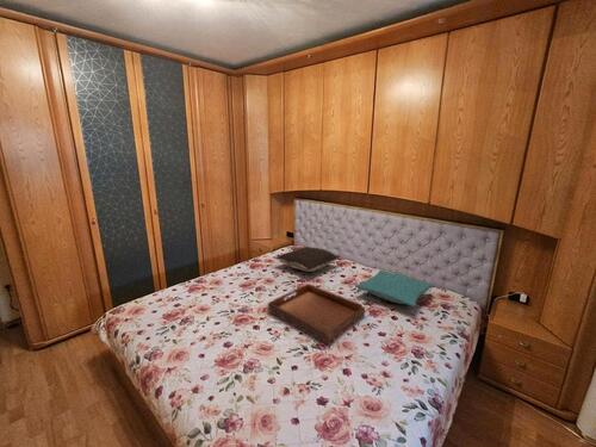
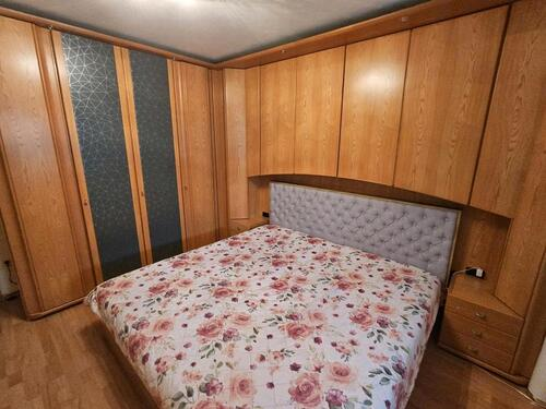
- pillow [354,268,435,308]
- serving tray [267,283,366,346]
- pillow [273,246,341,273]
